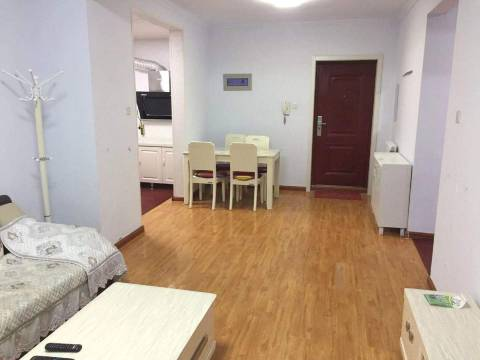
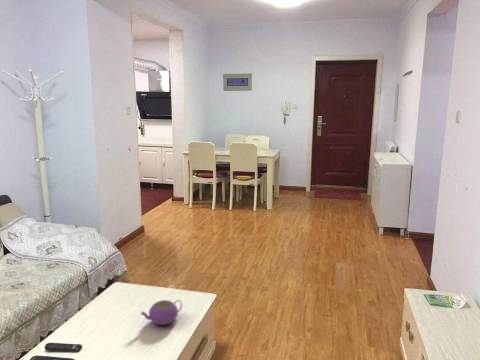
+ teapot [140,299,183,326]
